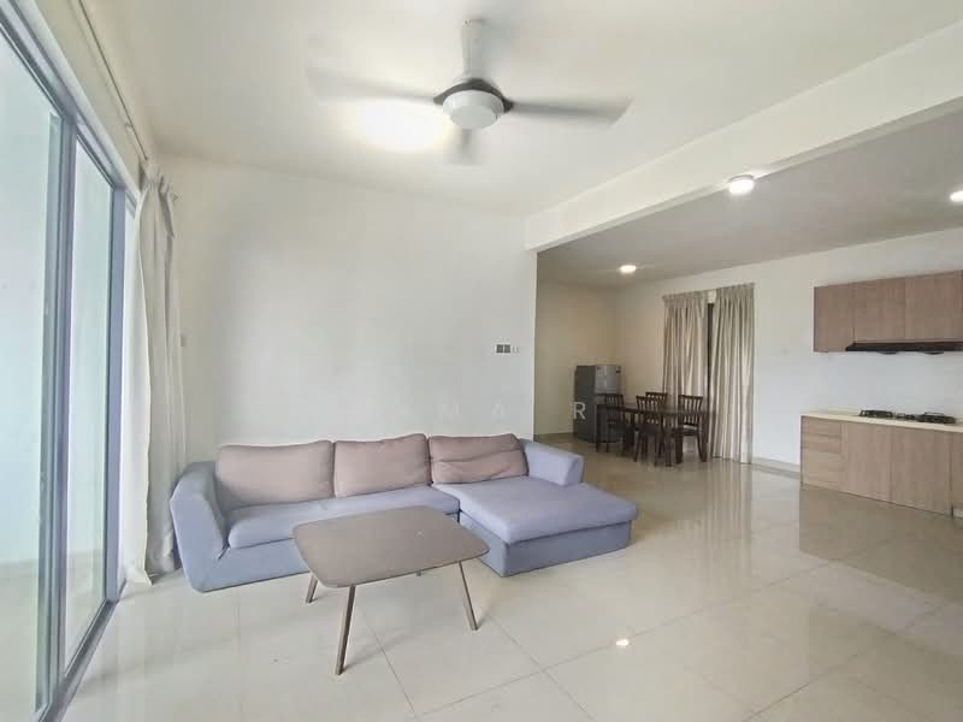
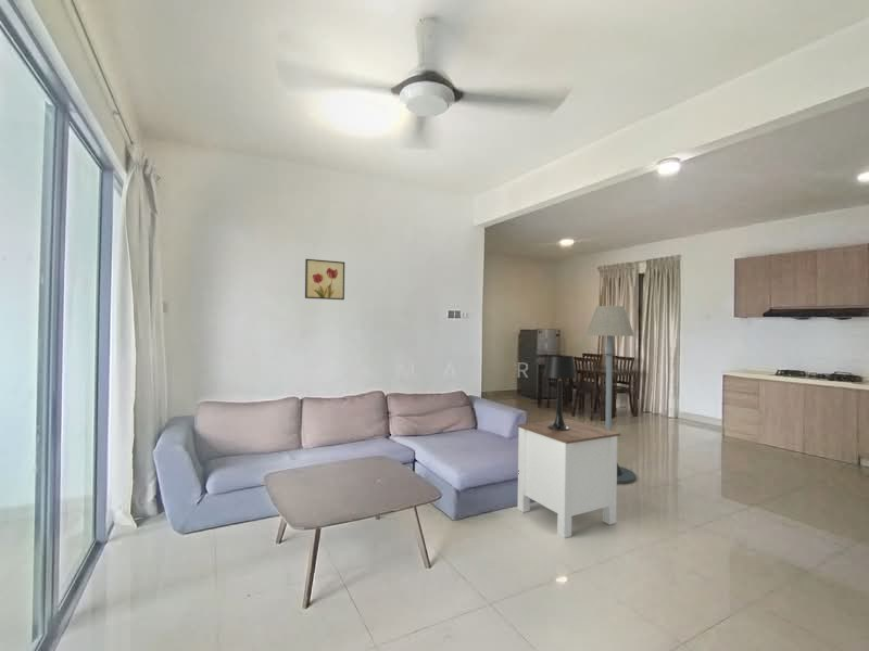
+ side table [517,418,621,539]
+ floor lamp [585,305,638,485]
+ table lamp [543,354,578,430]
+ wall art [304,258,345,301]
